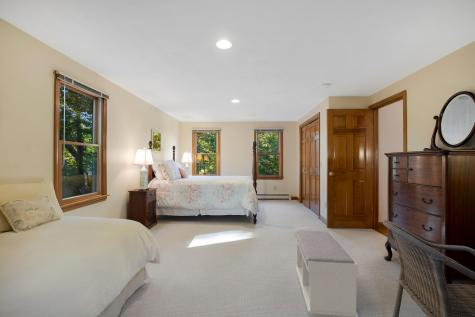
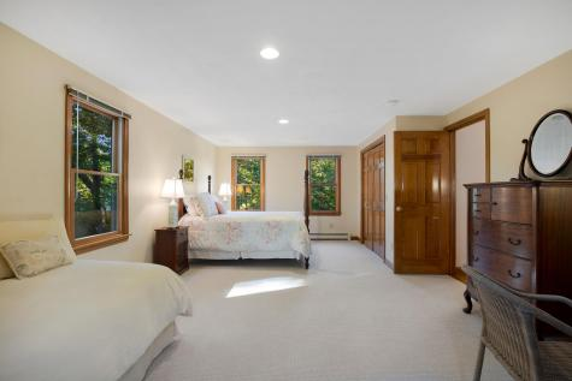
- bench [294,229,359,317]
